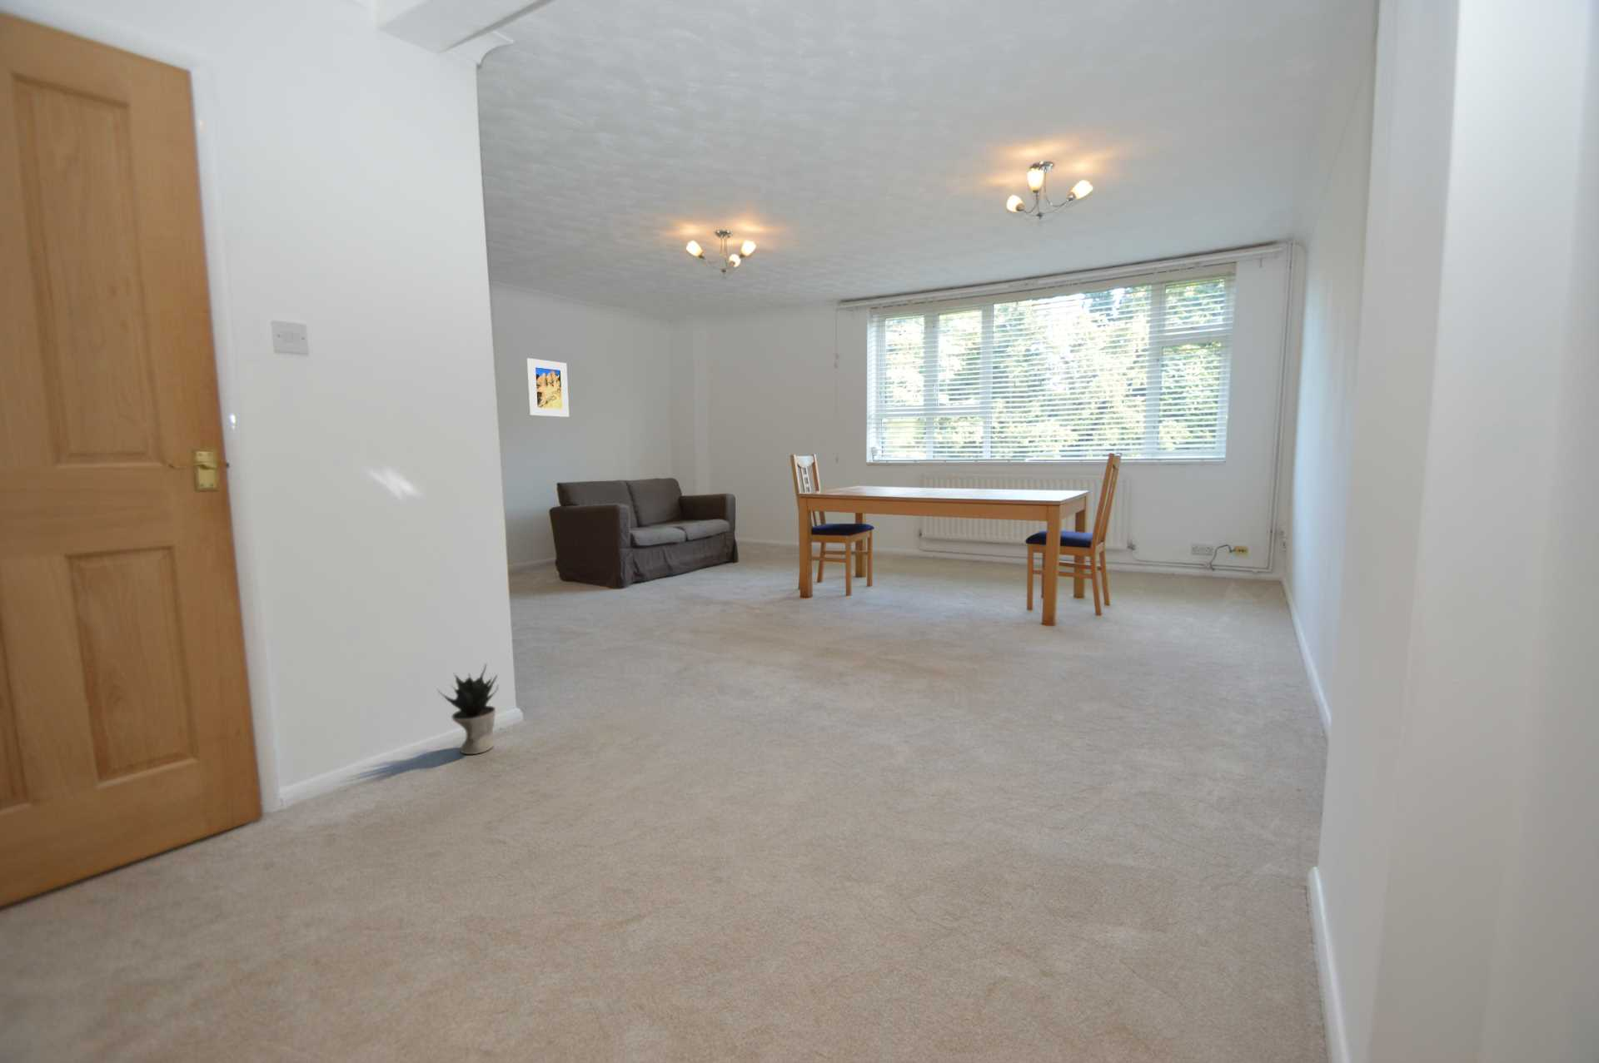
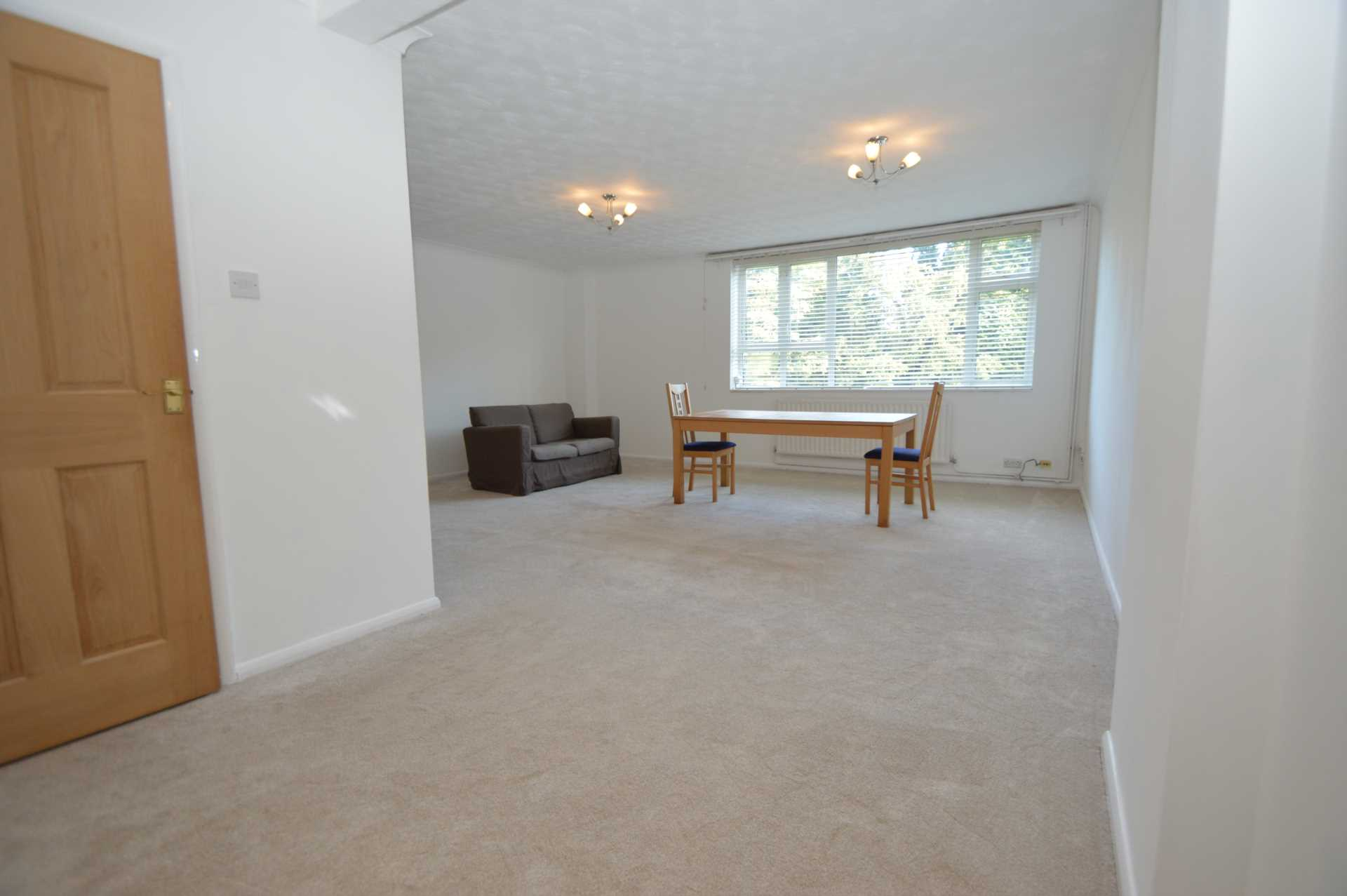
- potted plant [437,663,499,755]
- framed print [526,358,570,418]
